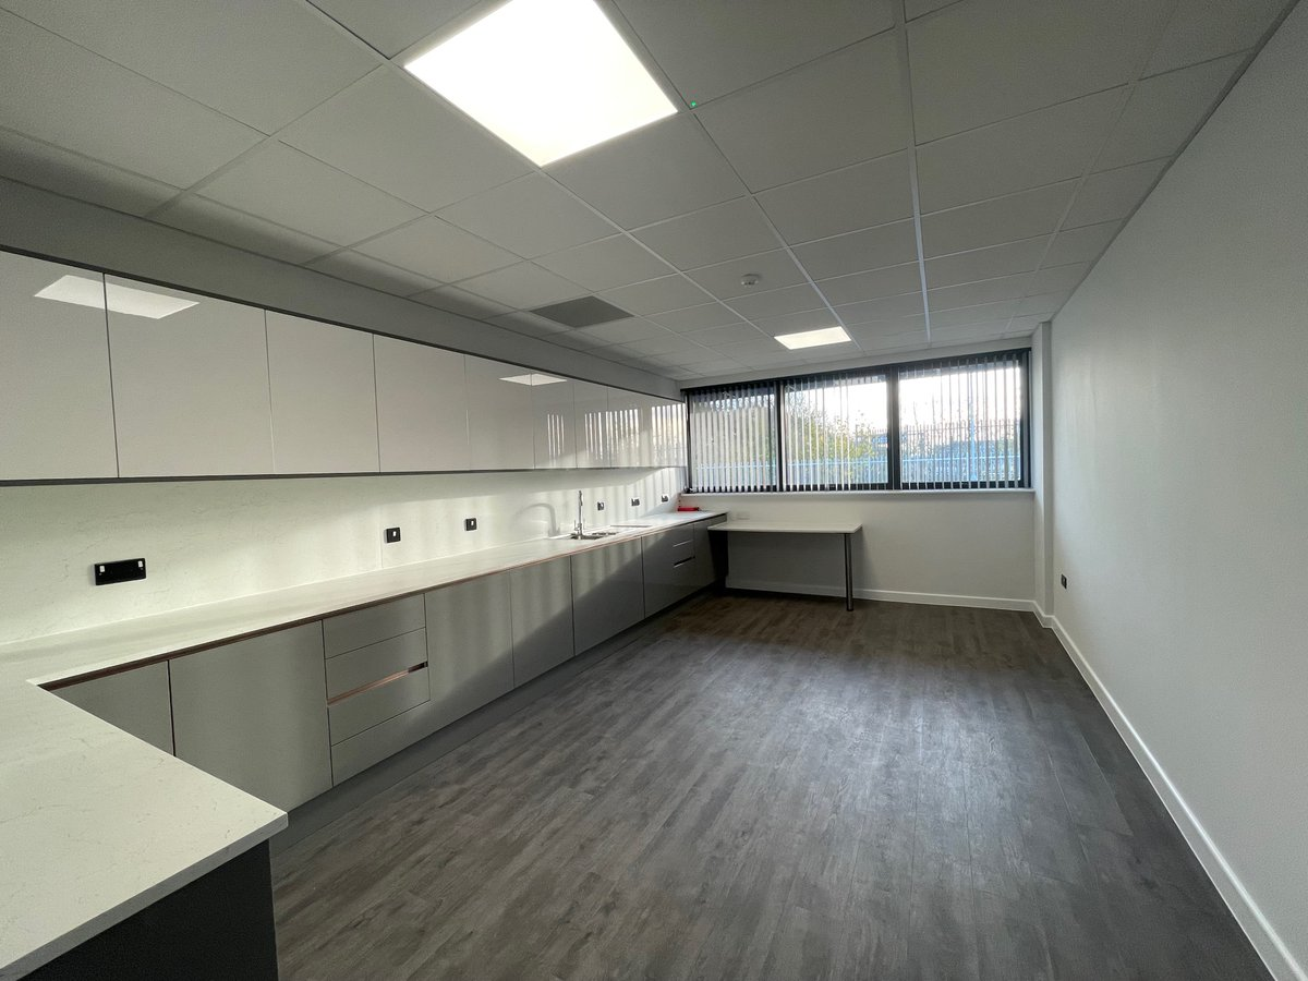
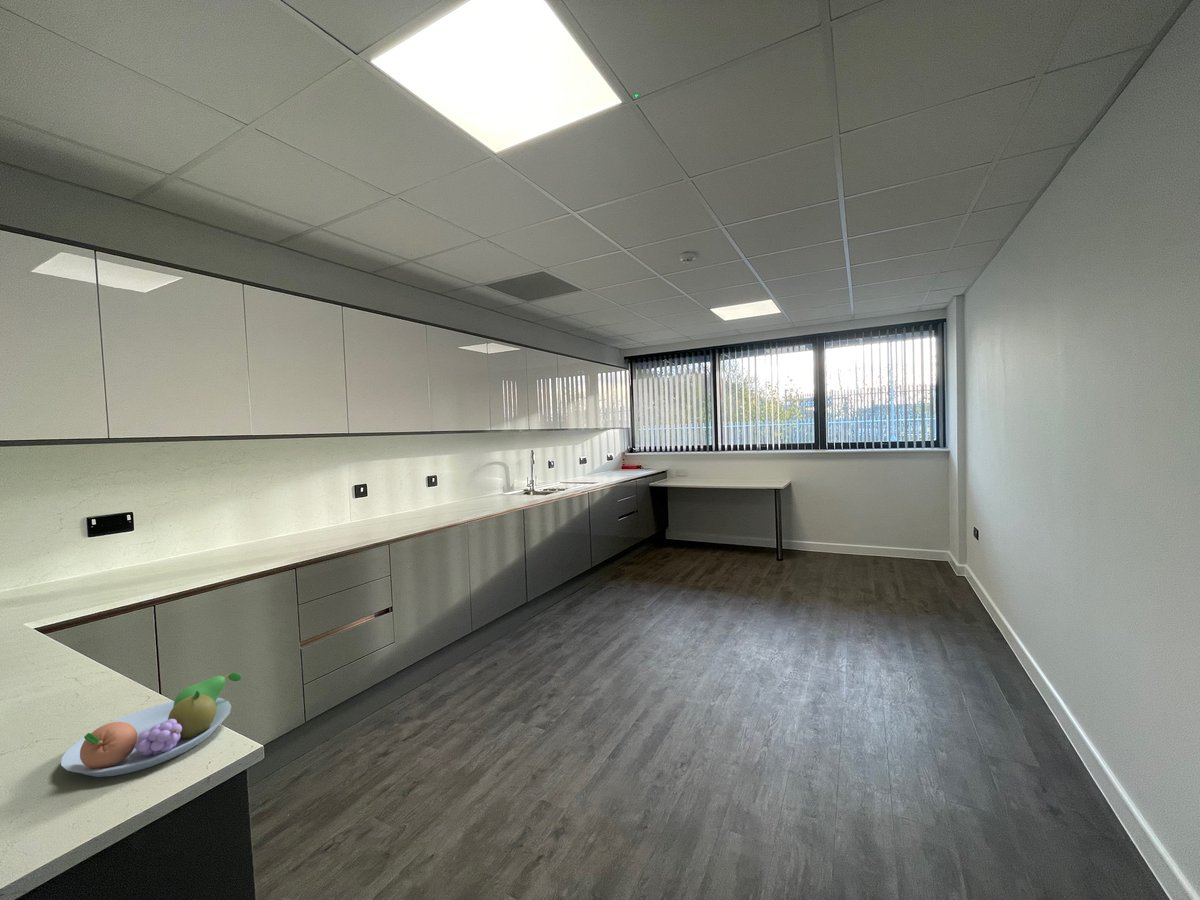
+ fruit bowl [60,672,242,778]
